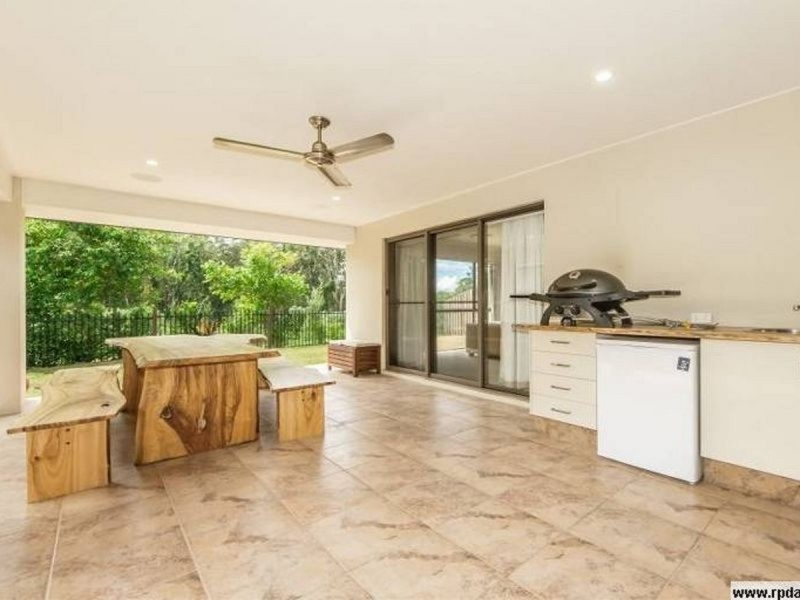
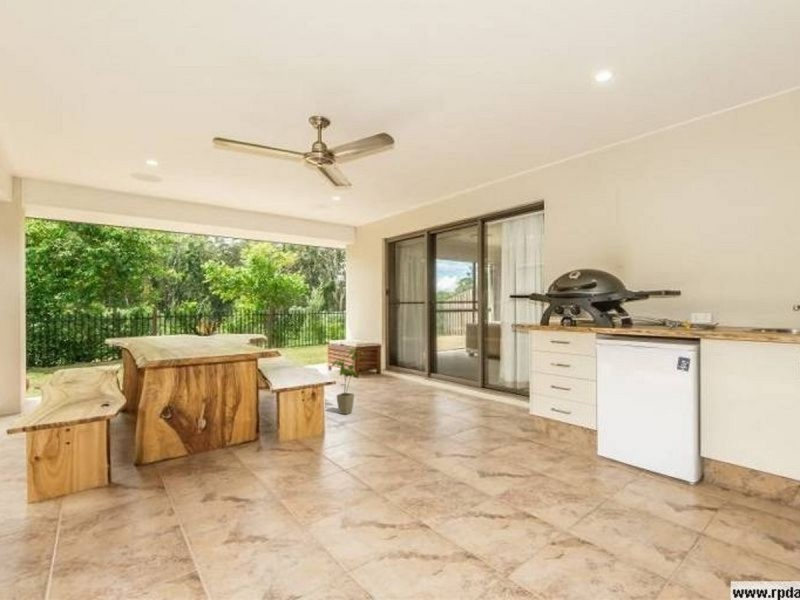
+ house plant [331,348,367,415]
